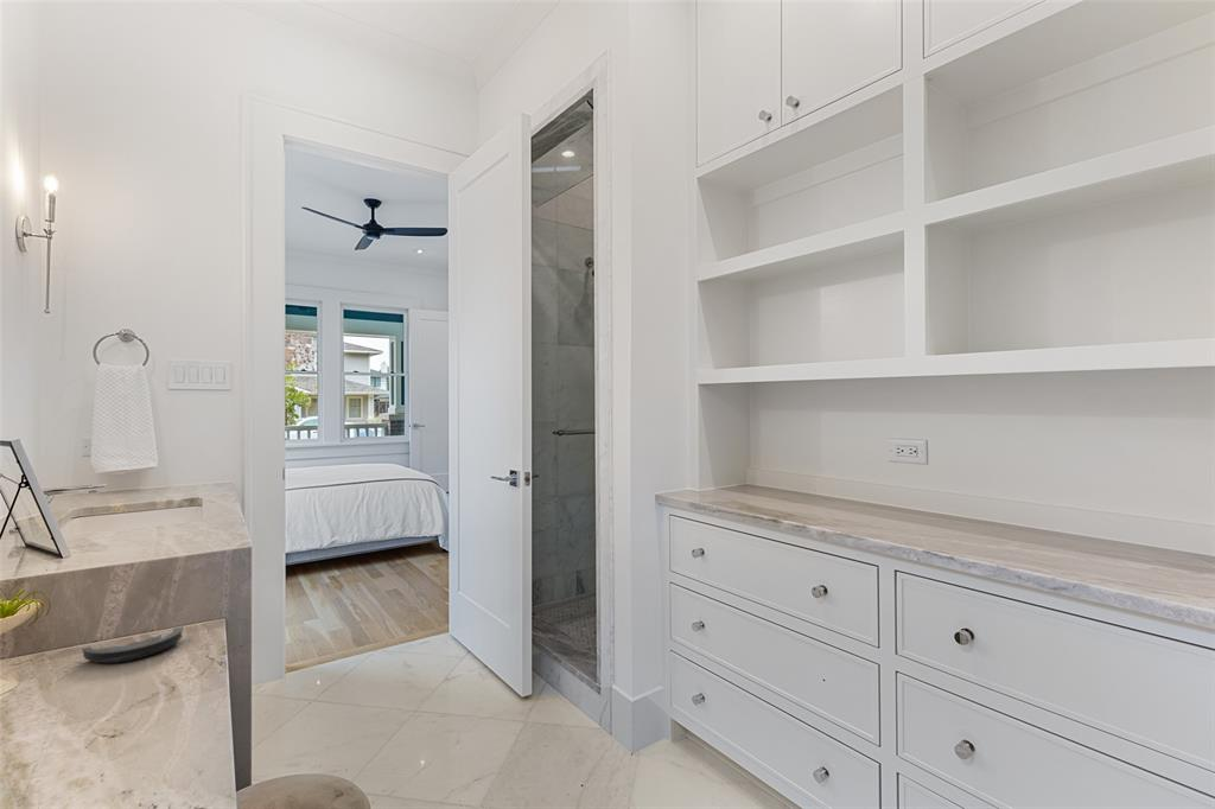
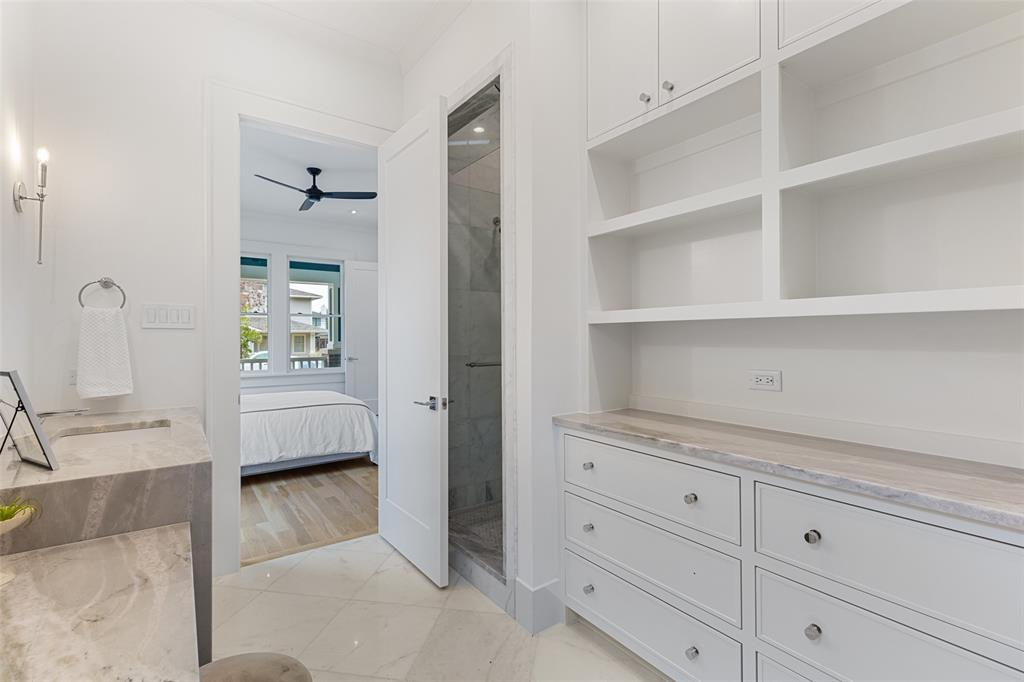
- soap dish [81,625,185,664]
